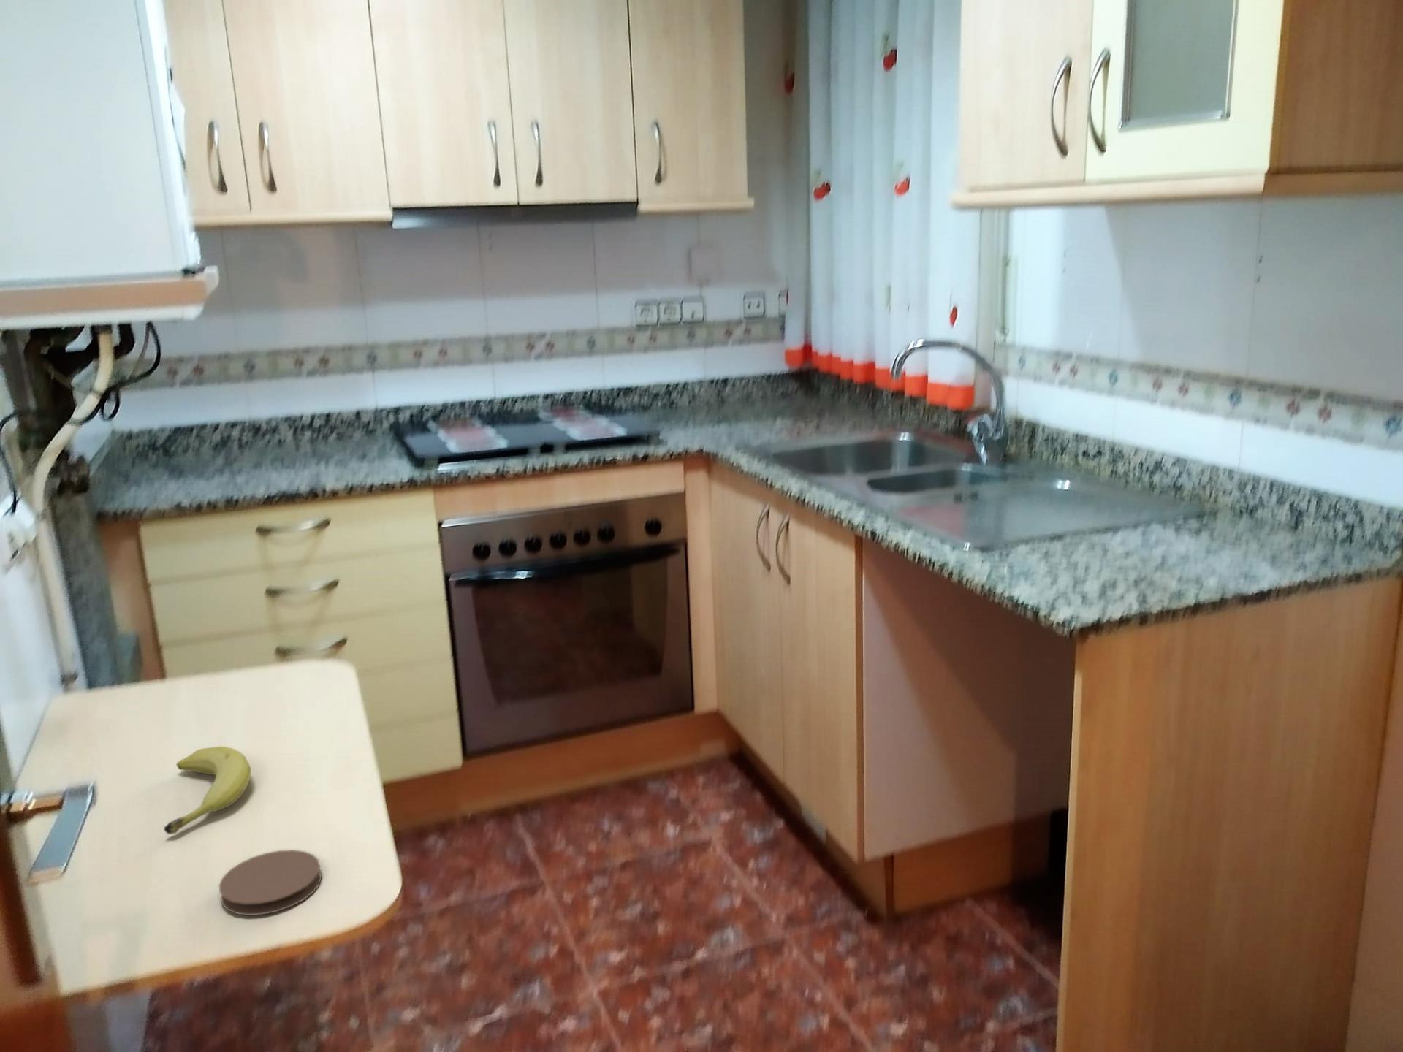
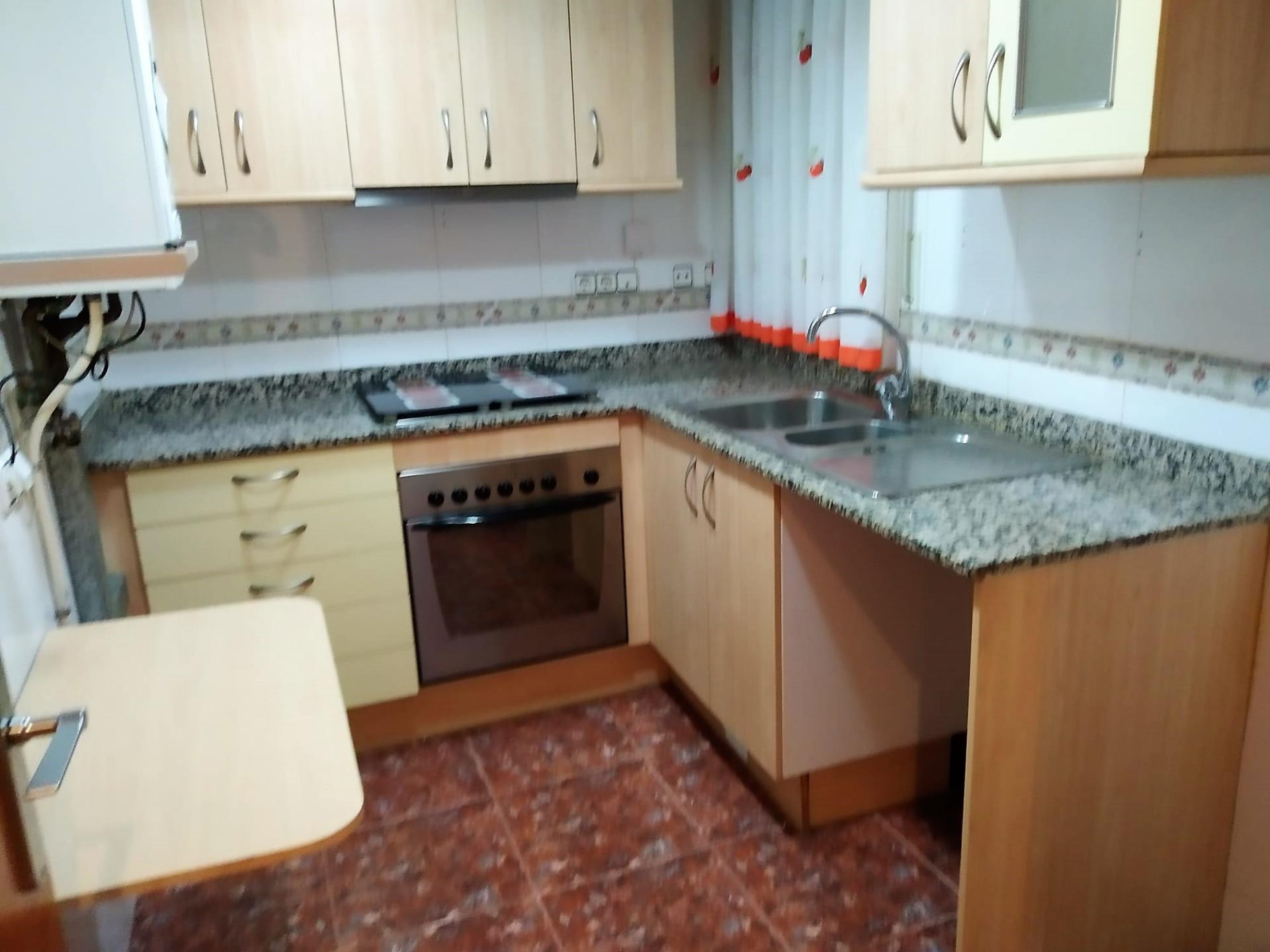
- coaster [219,849,323,916]
- fruit [163,746,252,835]
